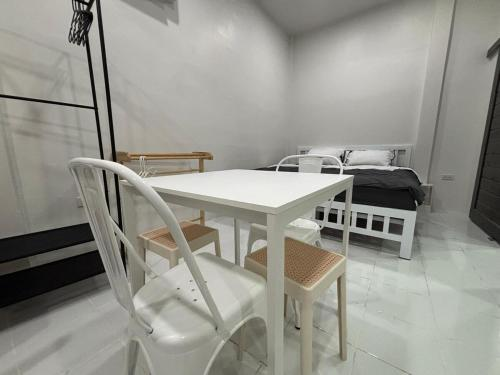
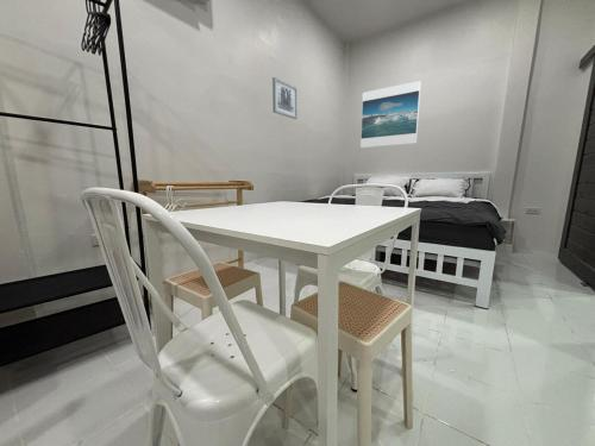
+ wall art [271,76,299,120]
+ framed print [359,80,422,149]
